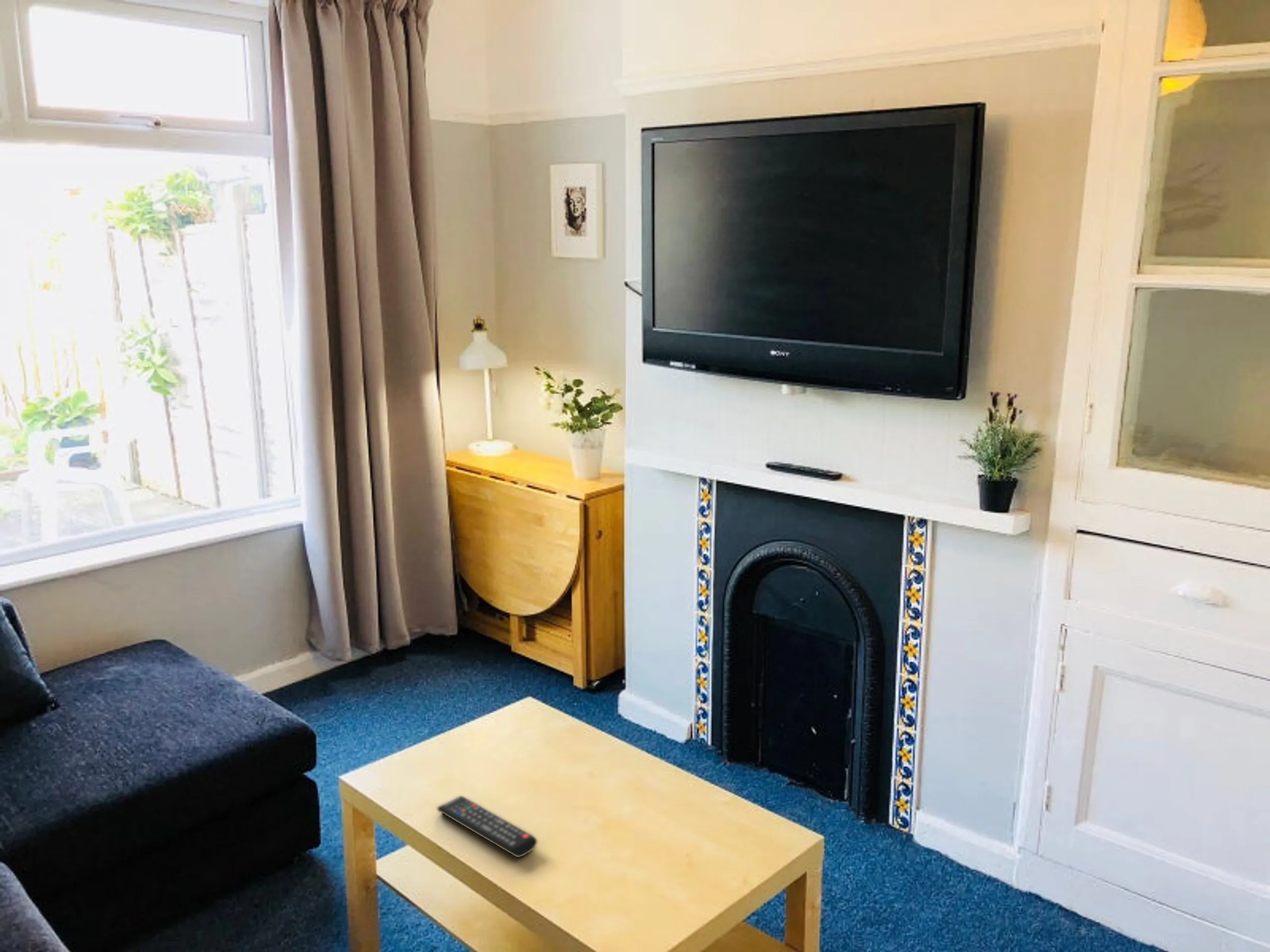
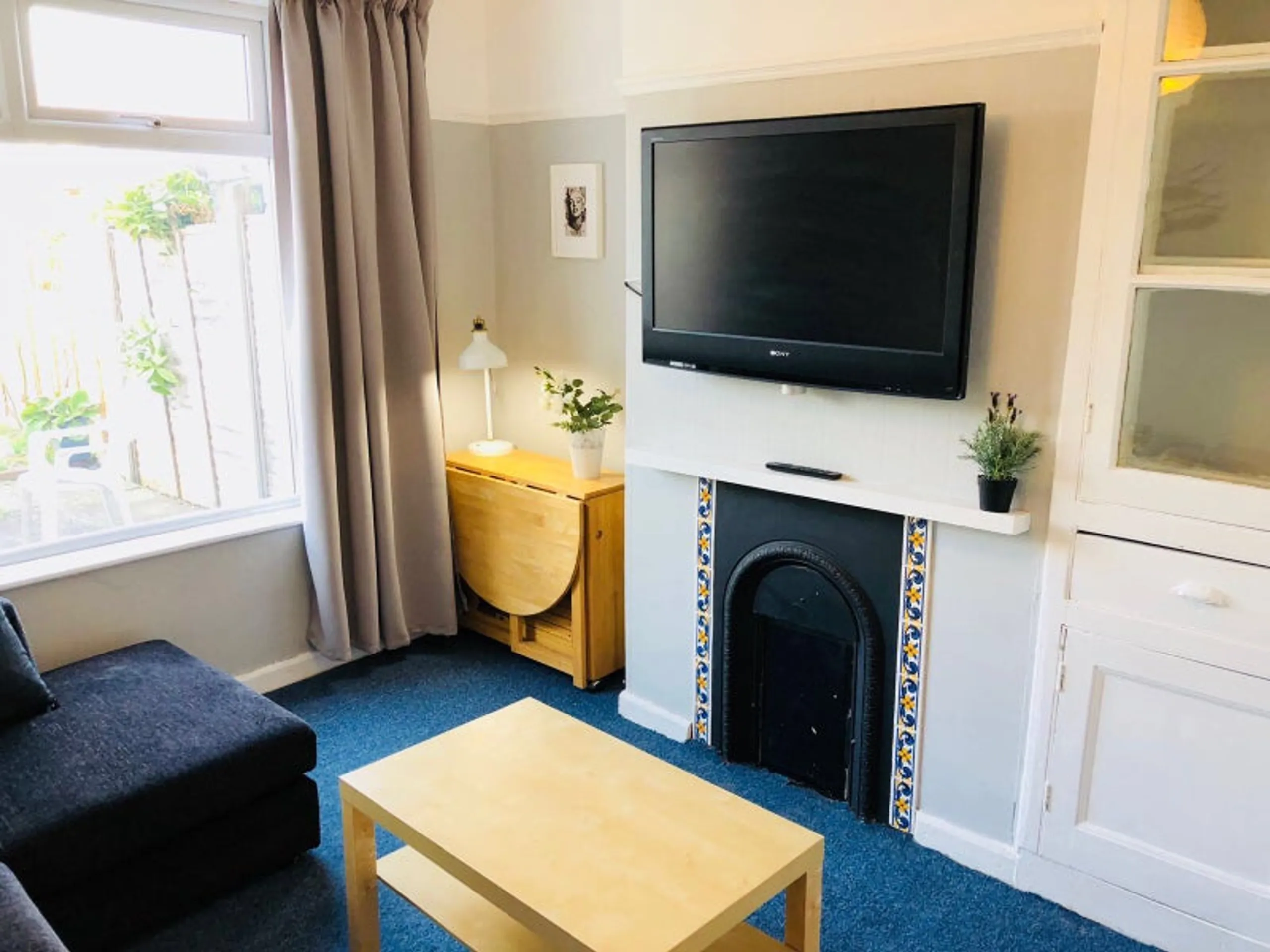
- remote control [437,795,538,858]
